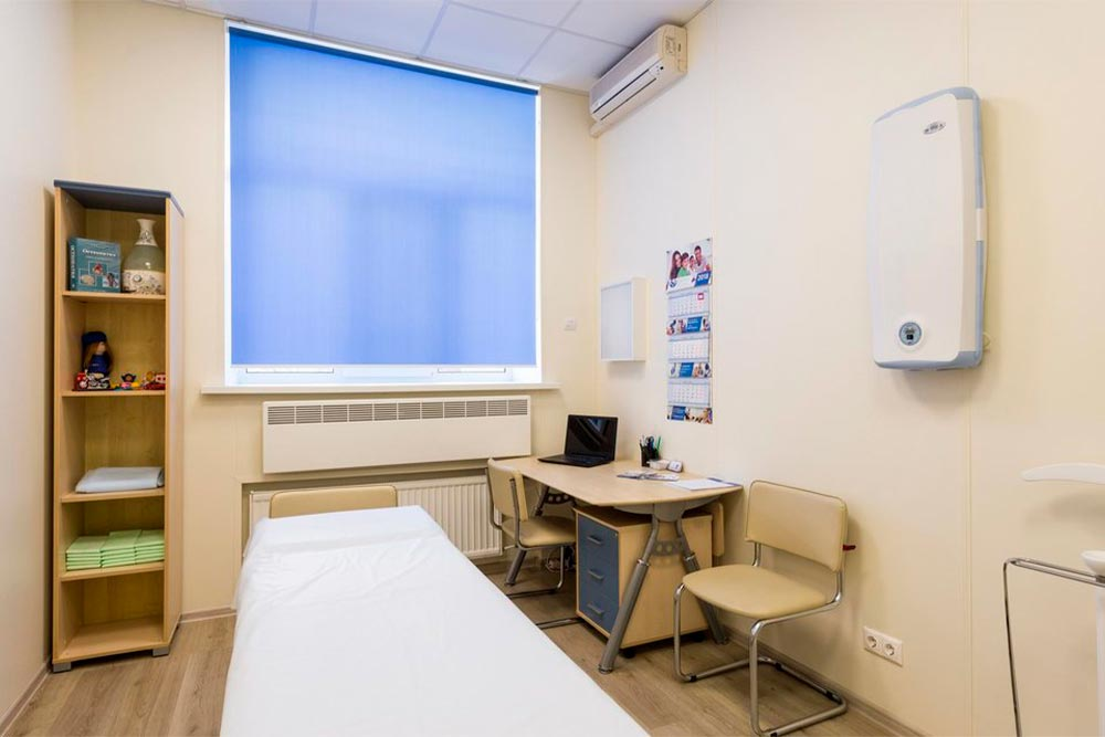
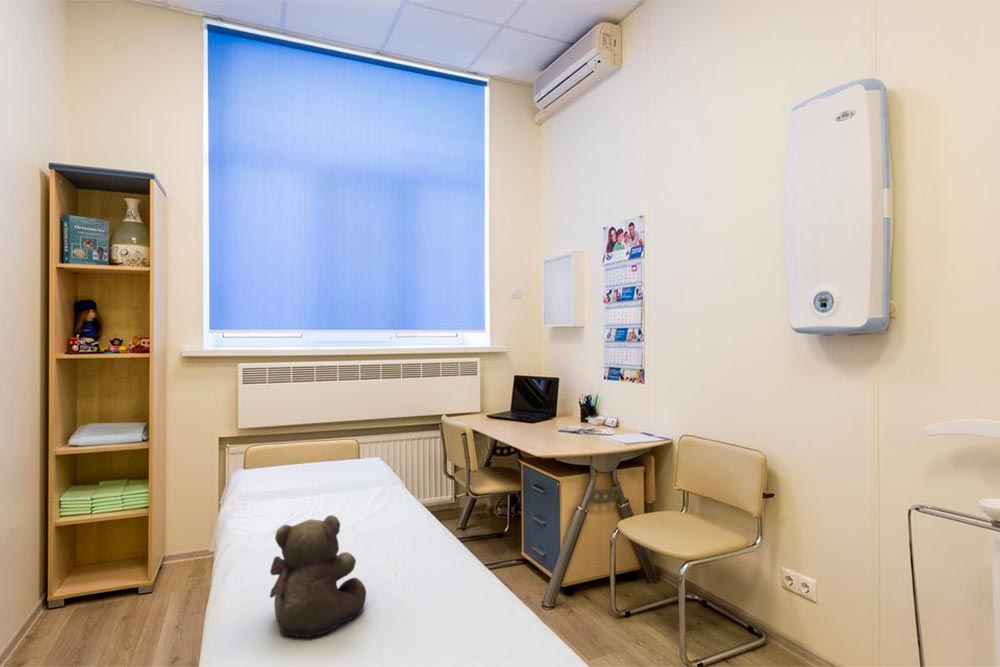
+ teddy bear [269,514,367,638]
